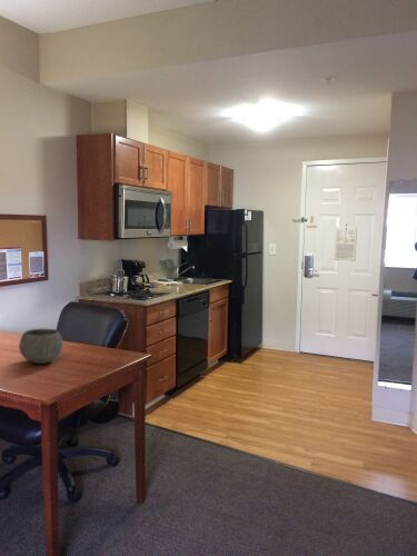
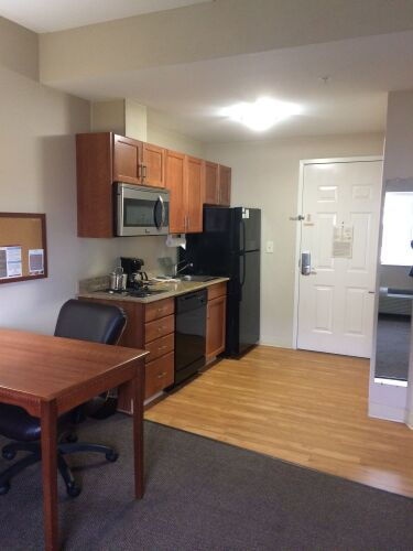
- bowl [18,328,64,365]
